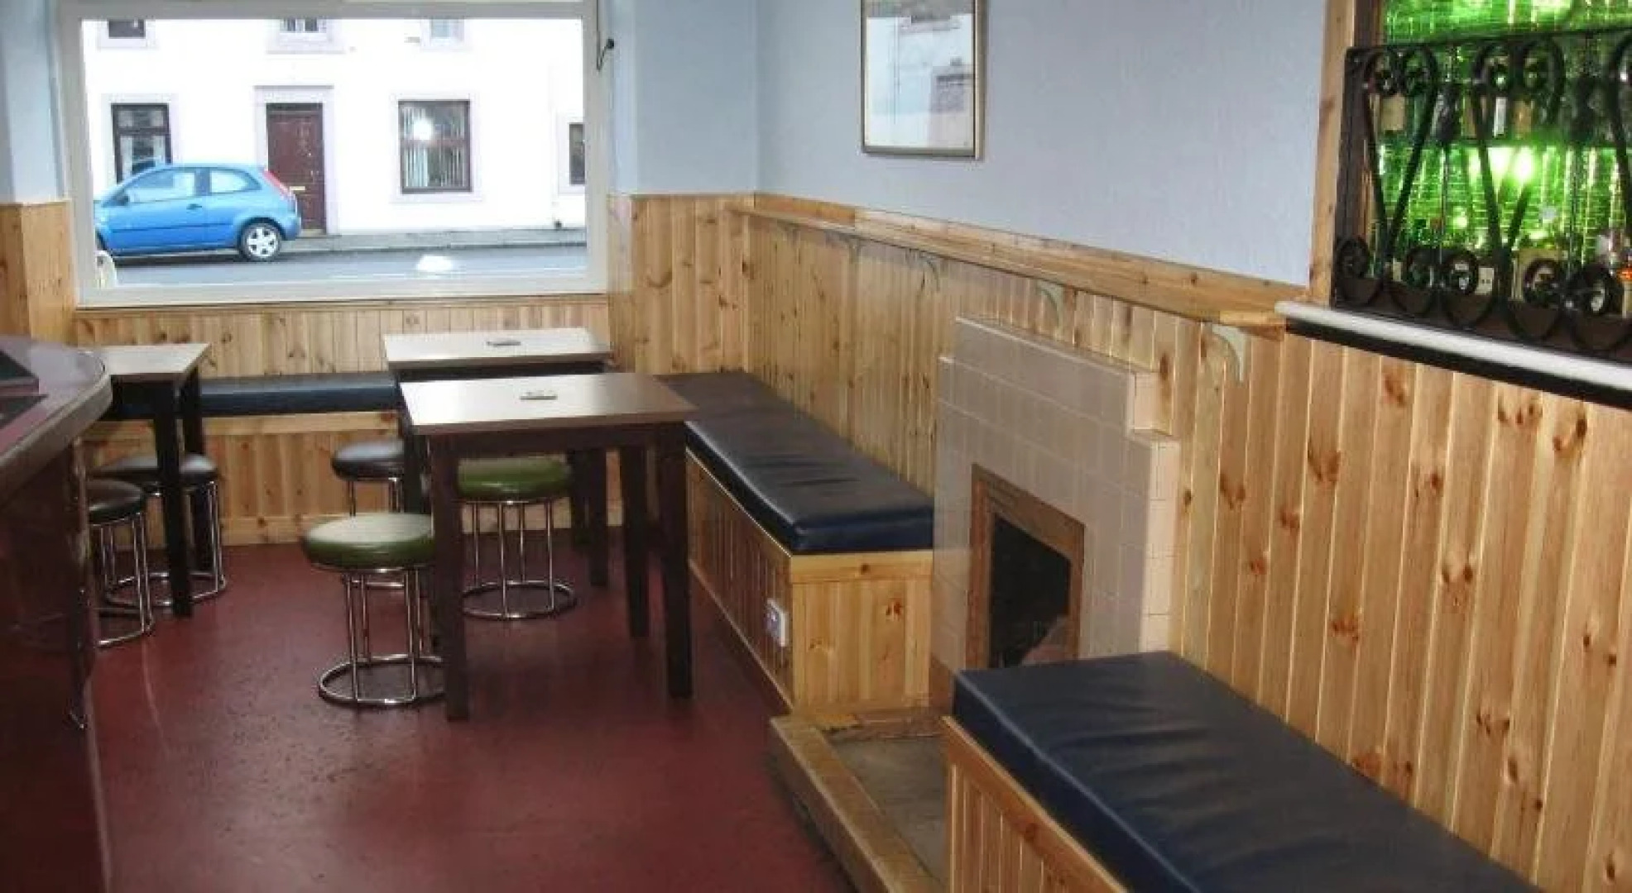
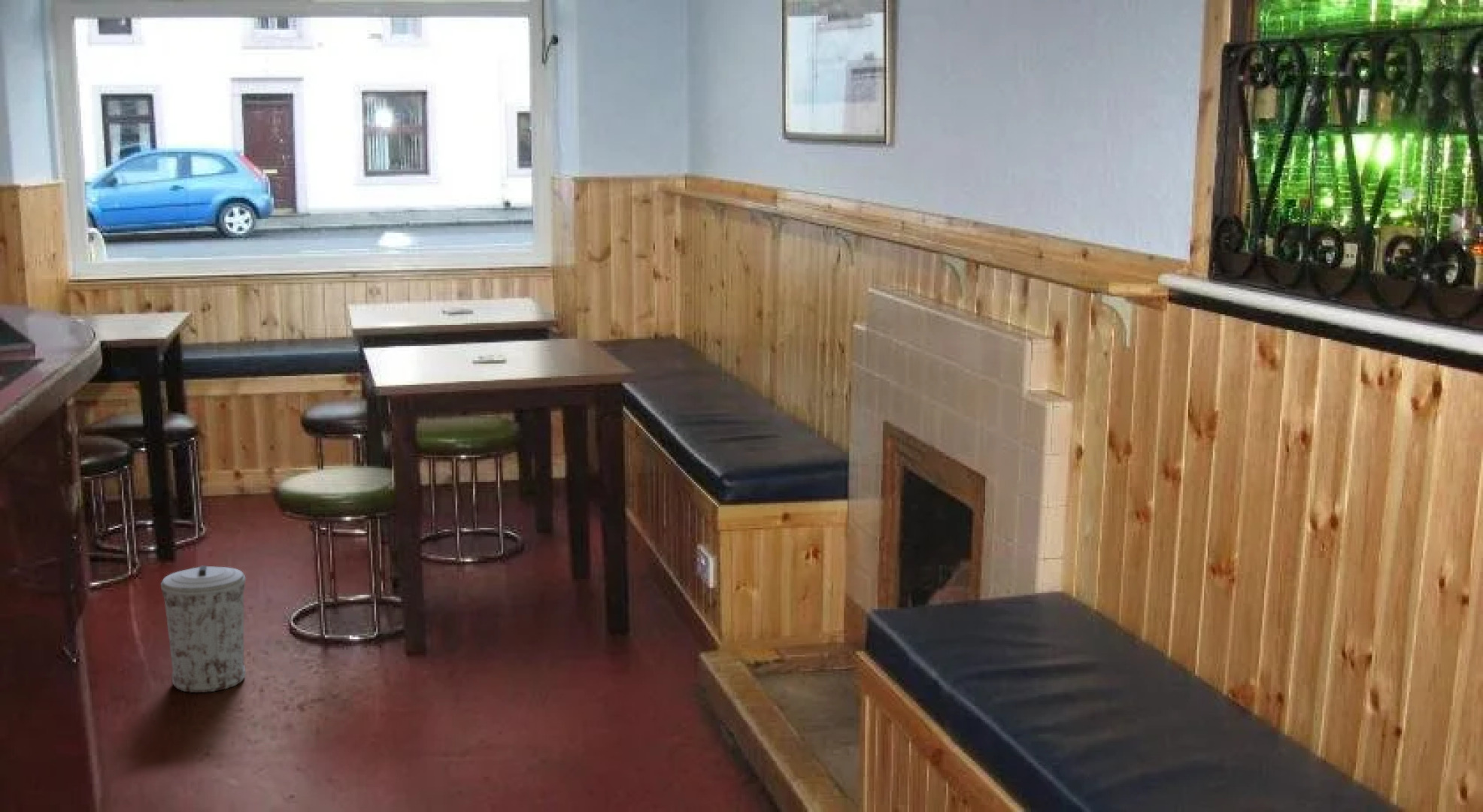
+ trash can [160,565,247,693]
